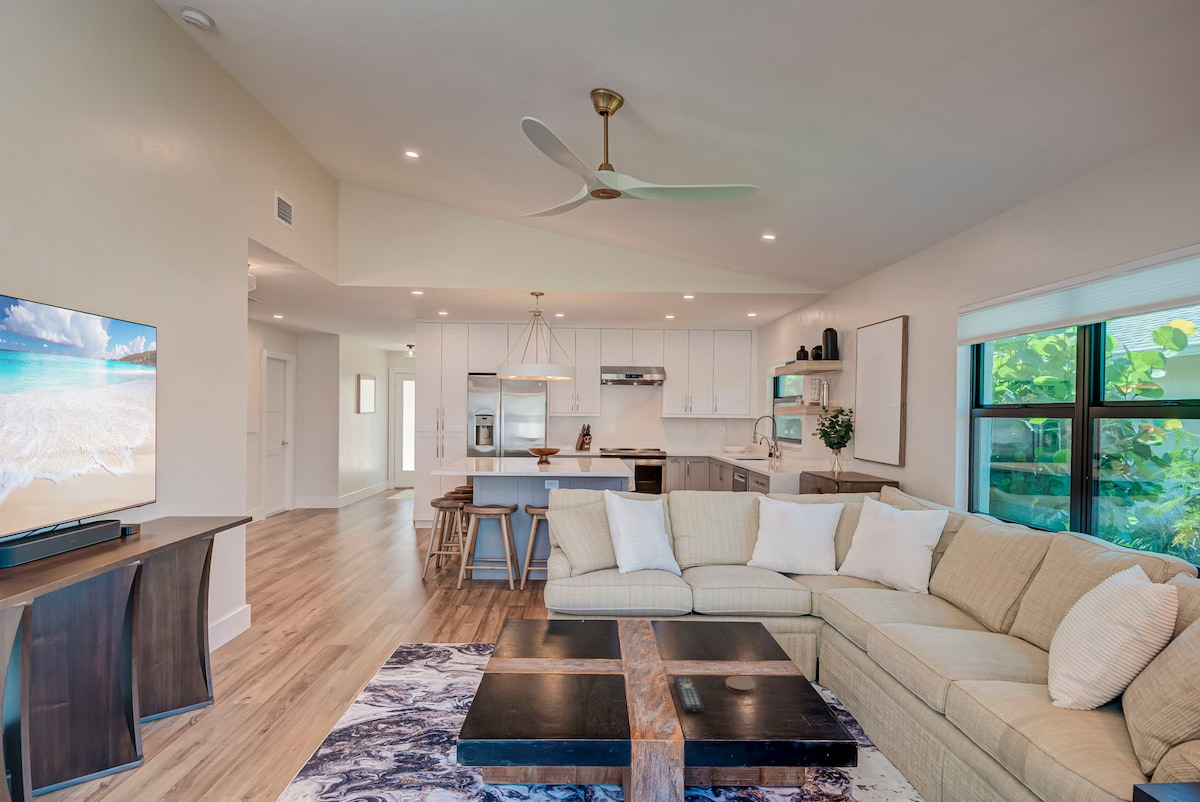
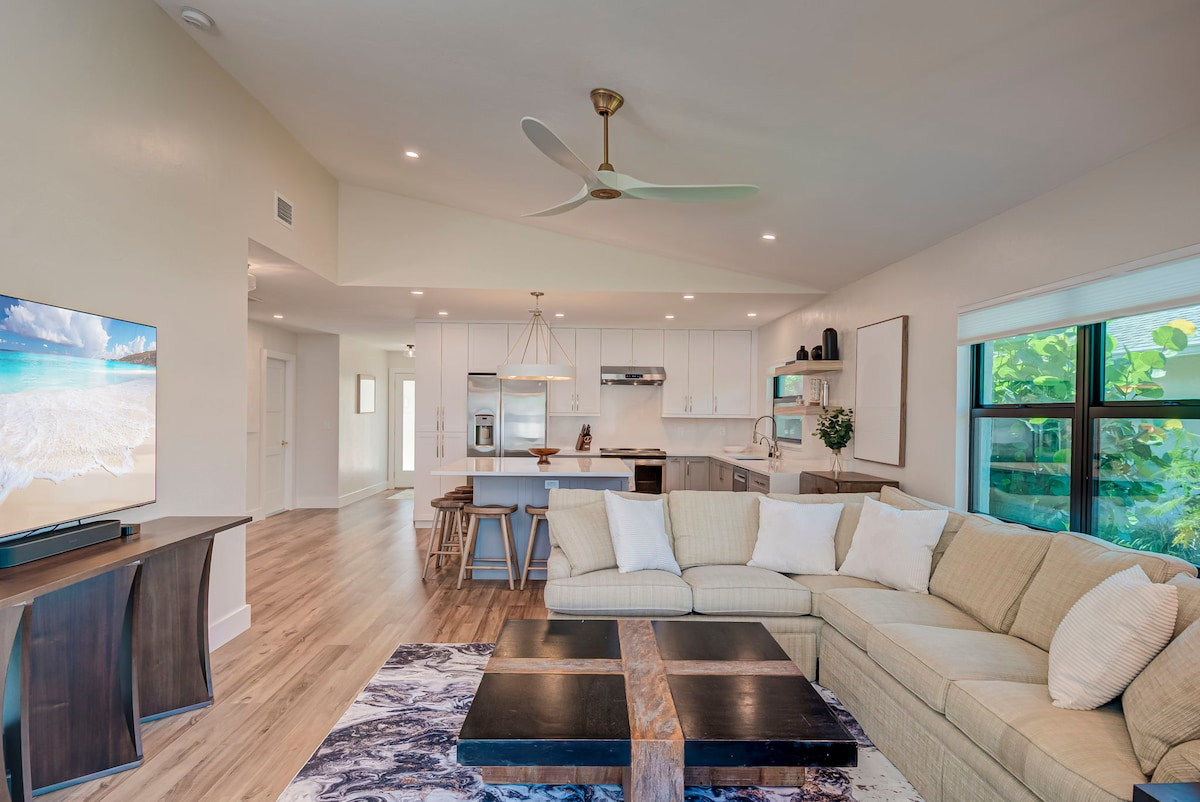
- remote control [672,675,705,713]
- coaster [725,675,757,695]
